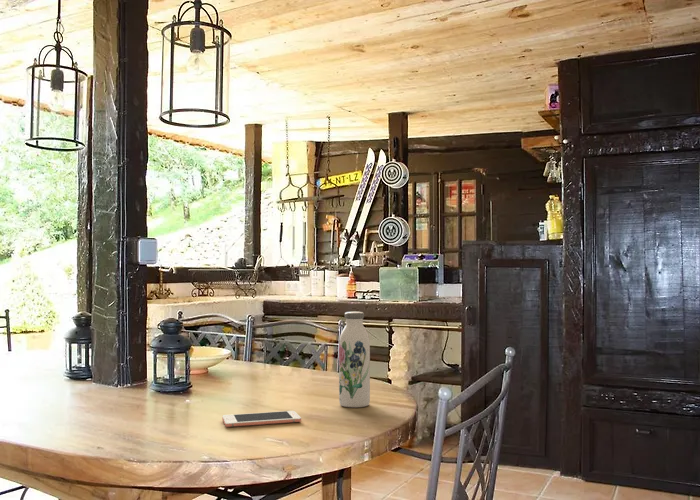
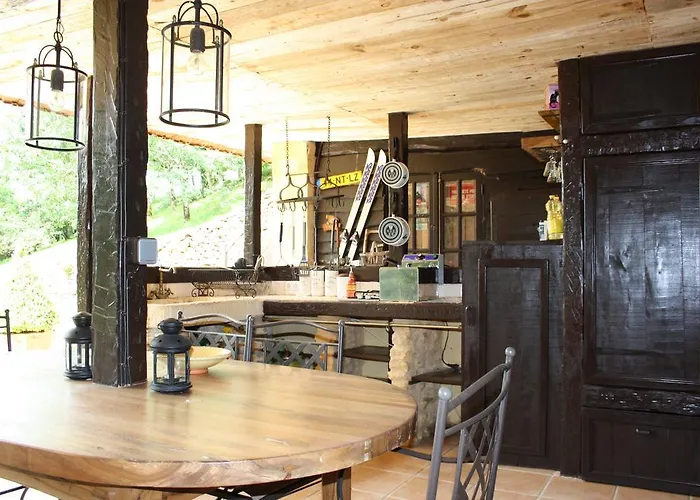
- cell phone [221,410,302,428]
- water bottle [338,311,371,408]
